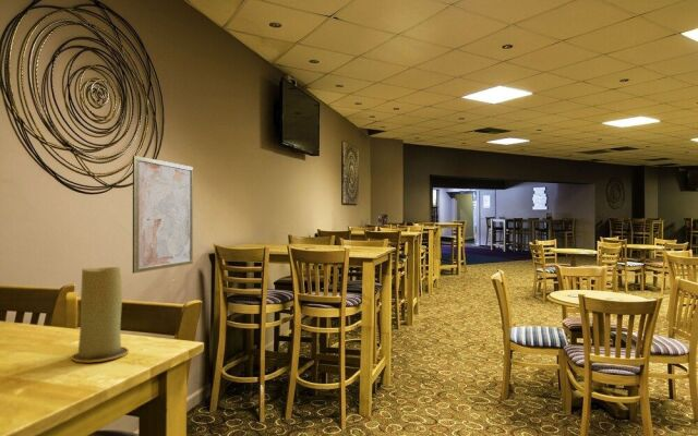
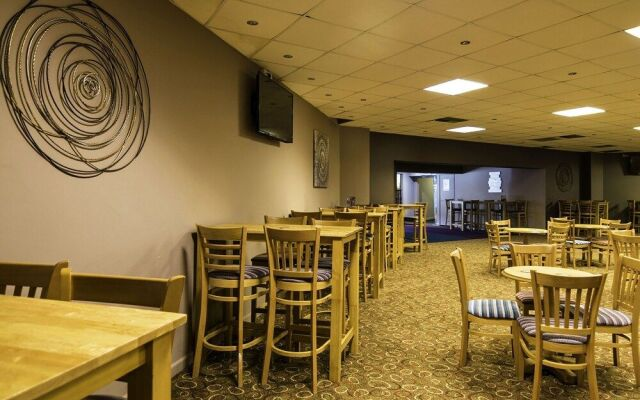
- candle [71,266,130,363]
- wall art [132,155,194,275]
